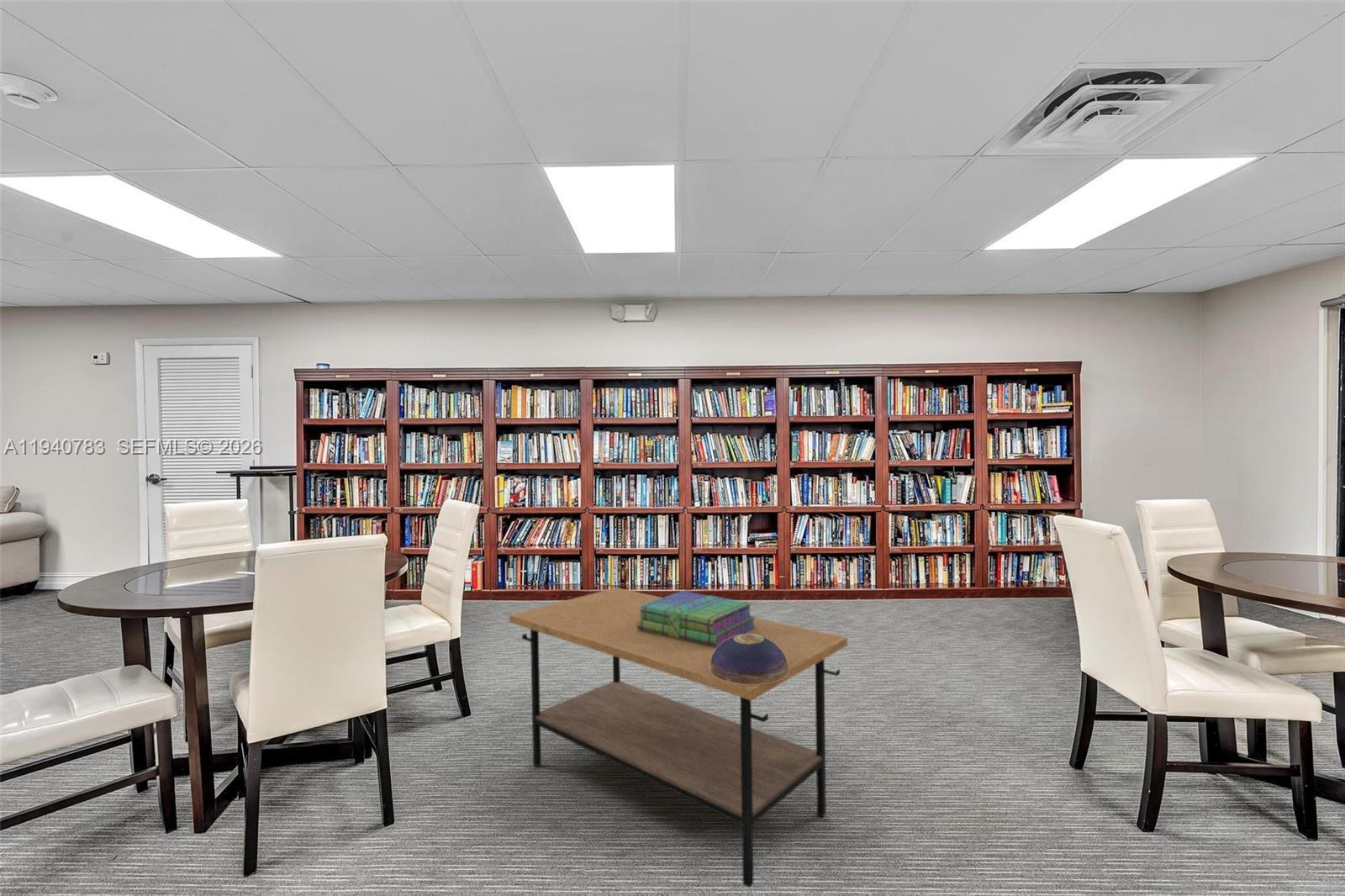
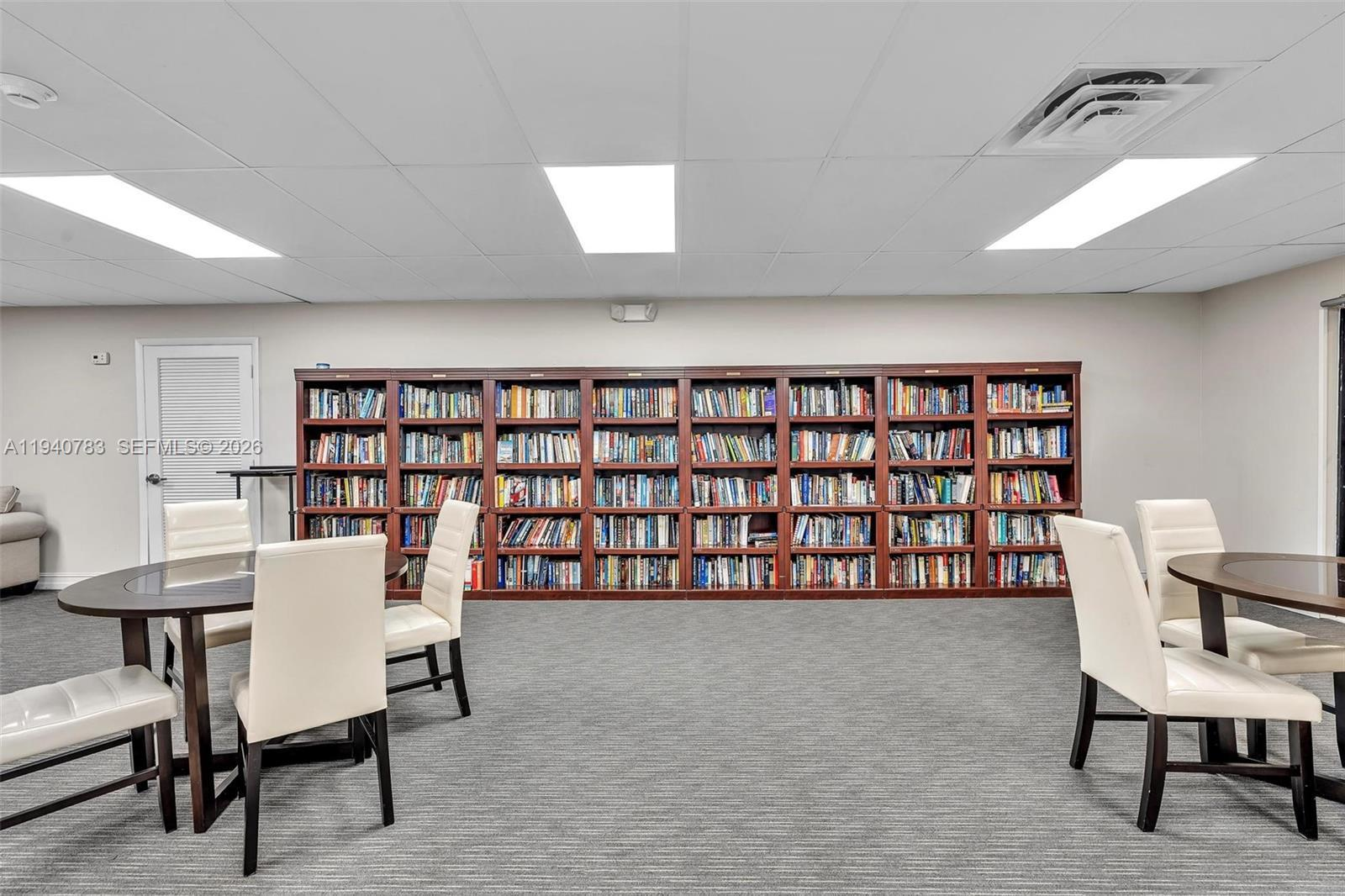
- coffee table [509,587,848,888]
- decorative bowl [709,634,789,684]
- stack of books [637,590,757,647]
